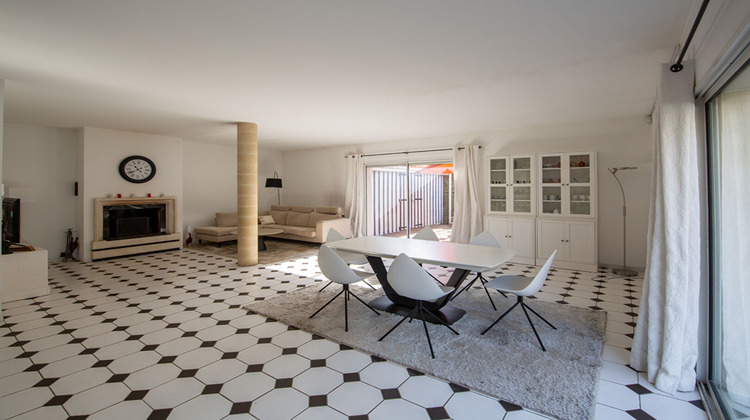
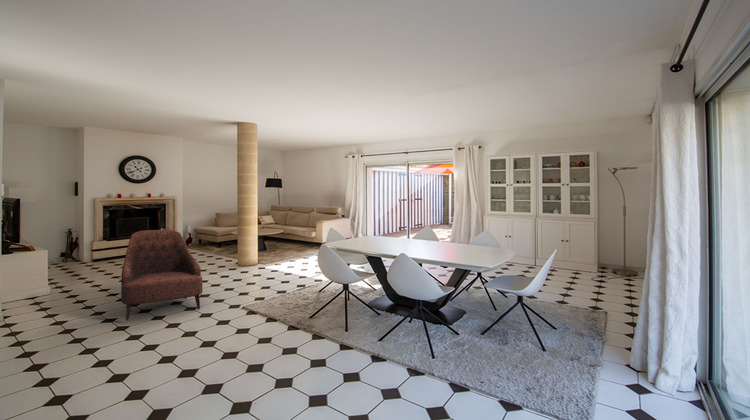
+ armchair [120,229,204,321]
